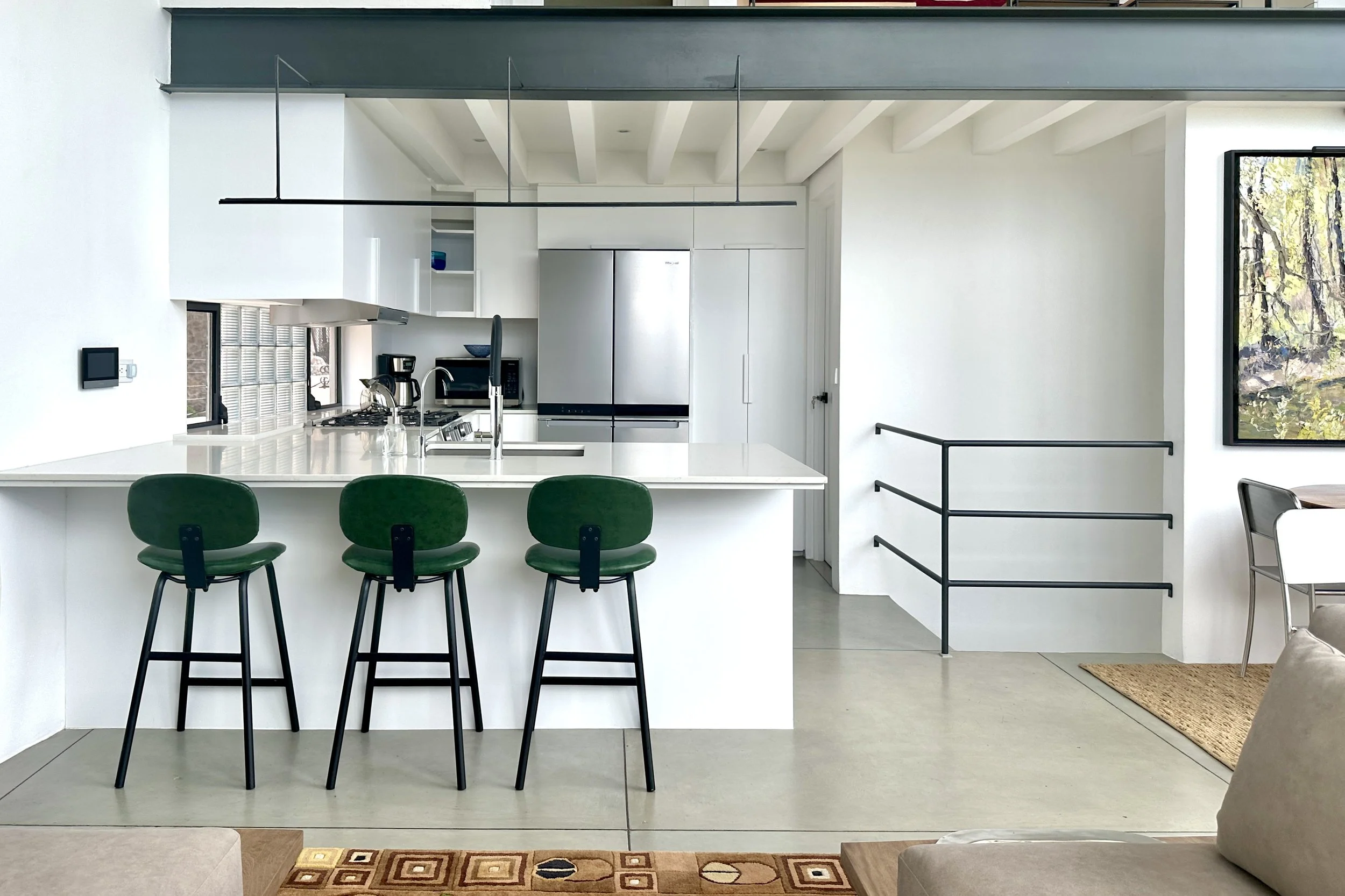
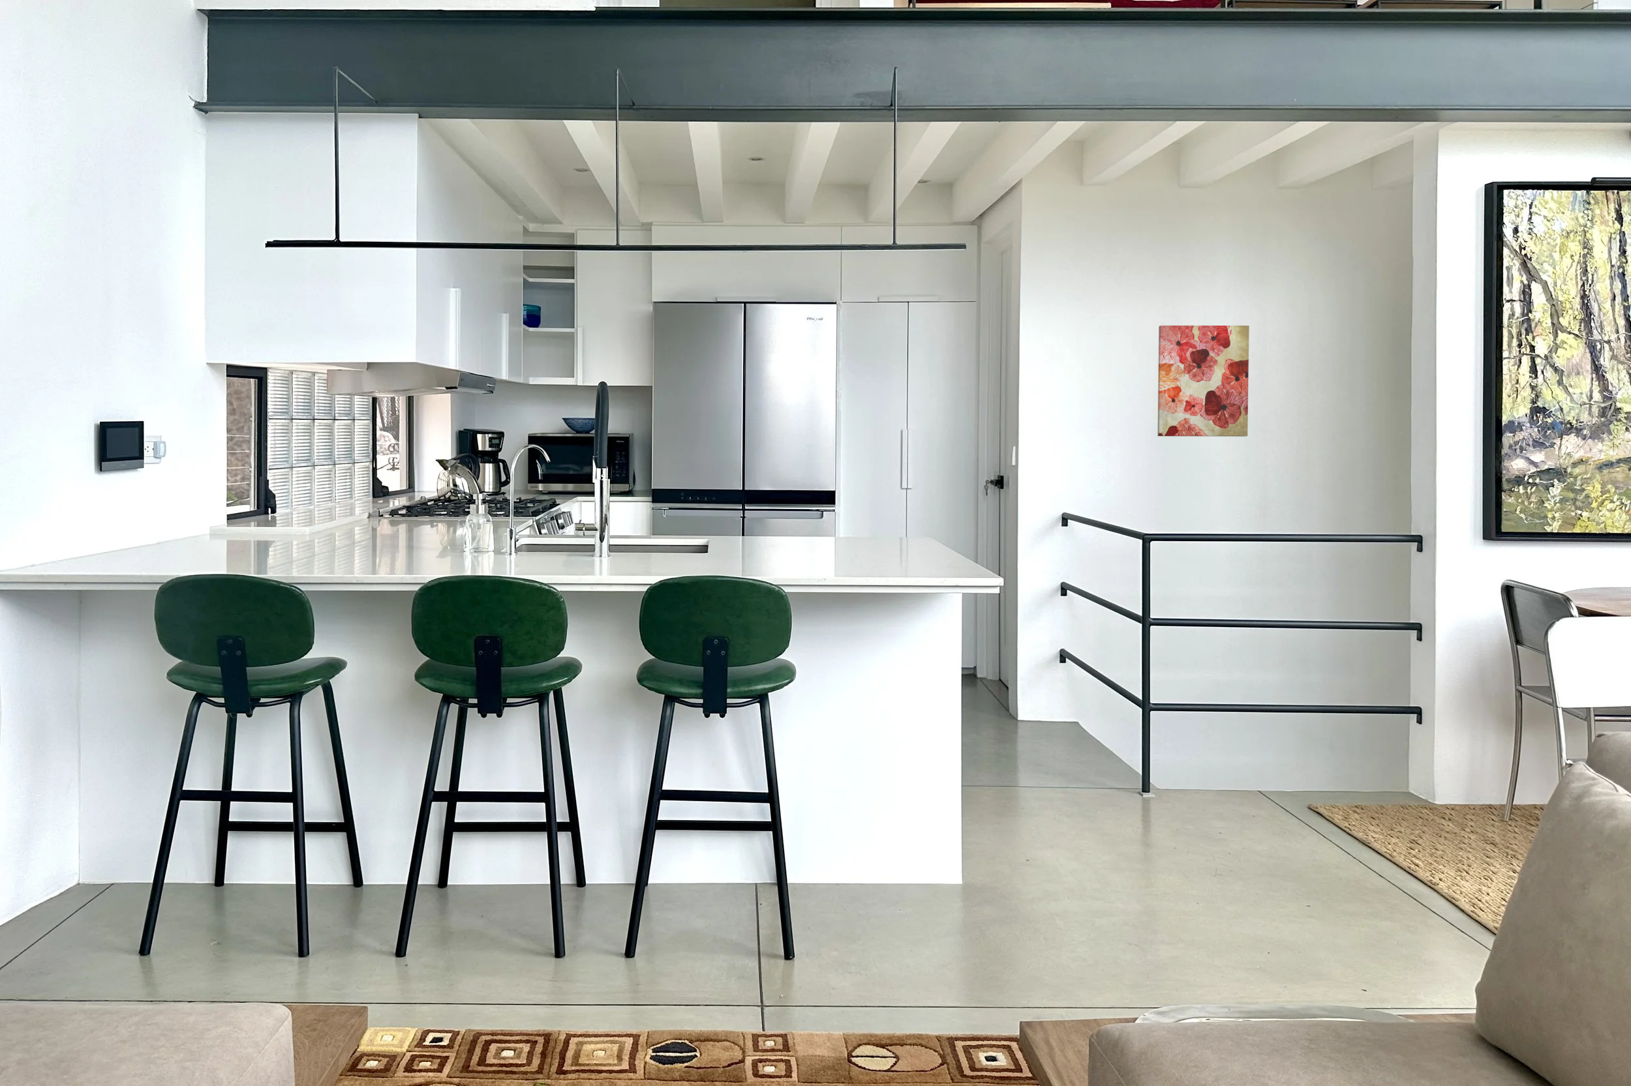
+ wall art [1157,325,1250,438]
